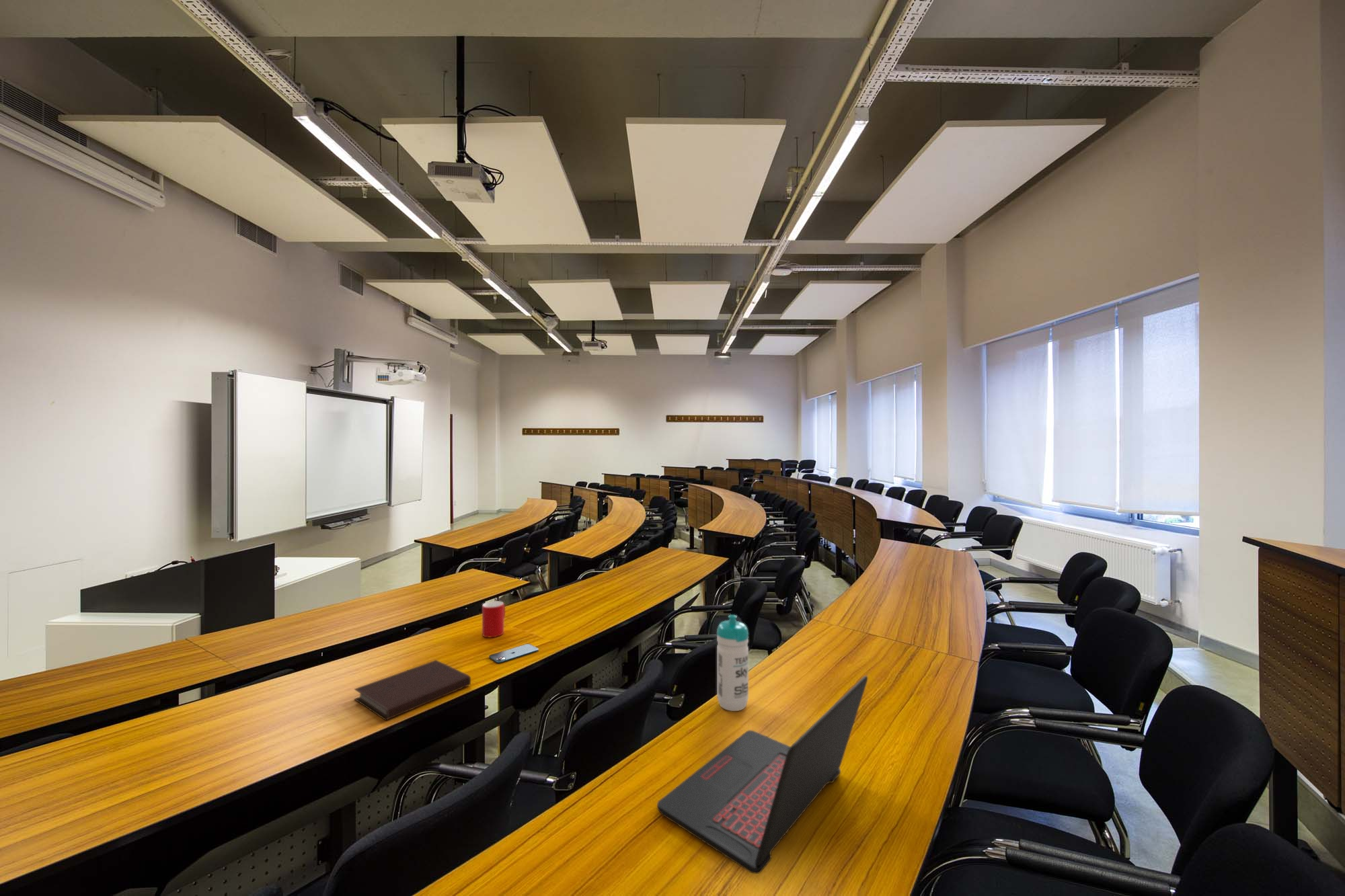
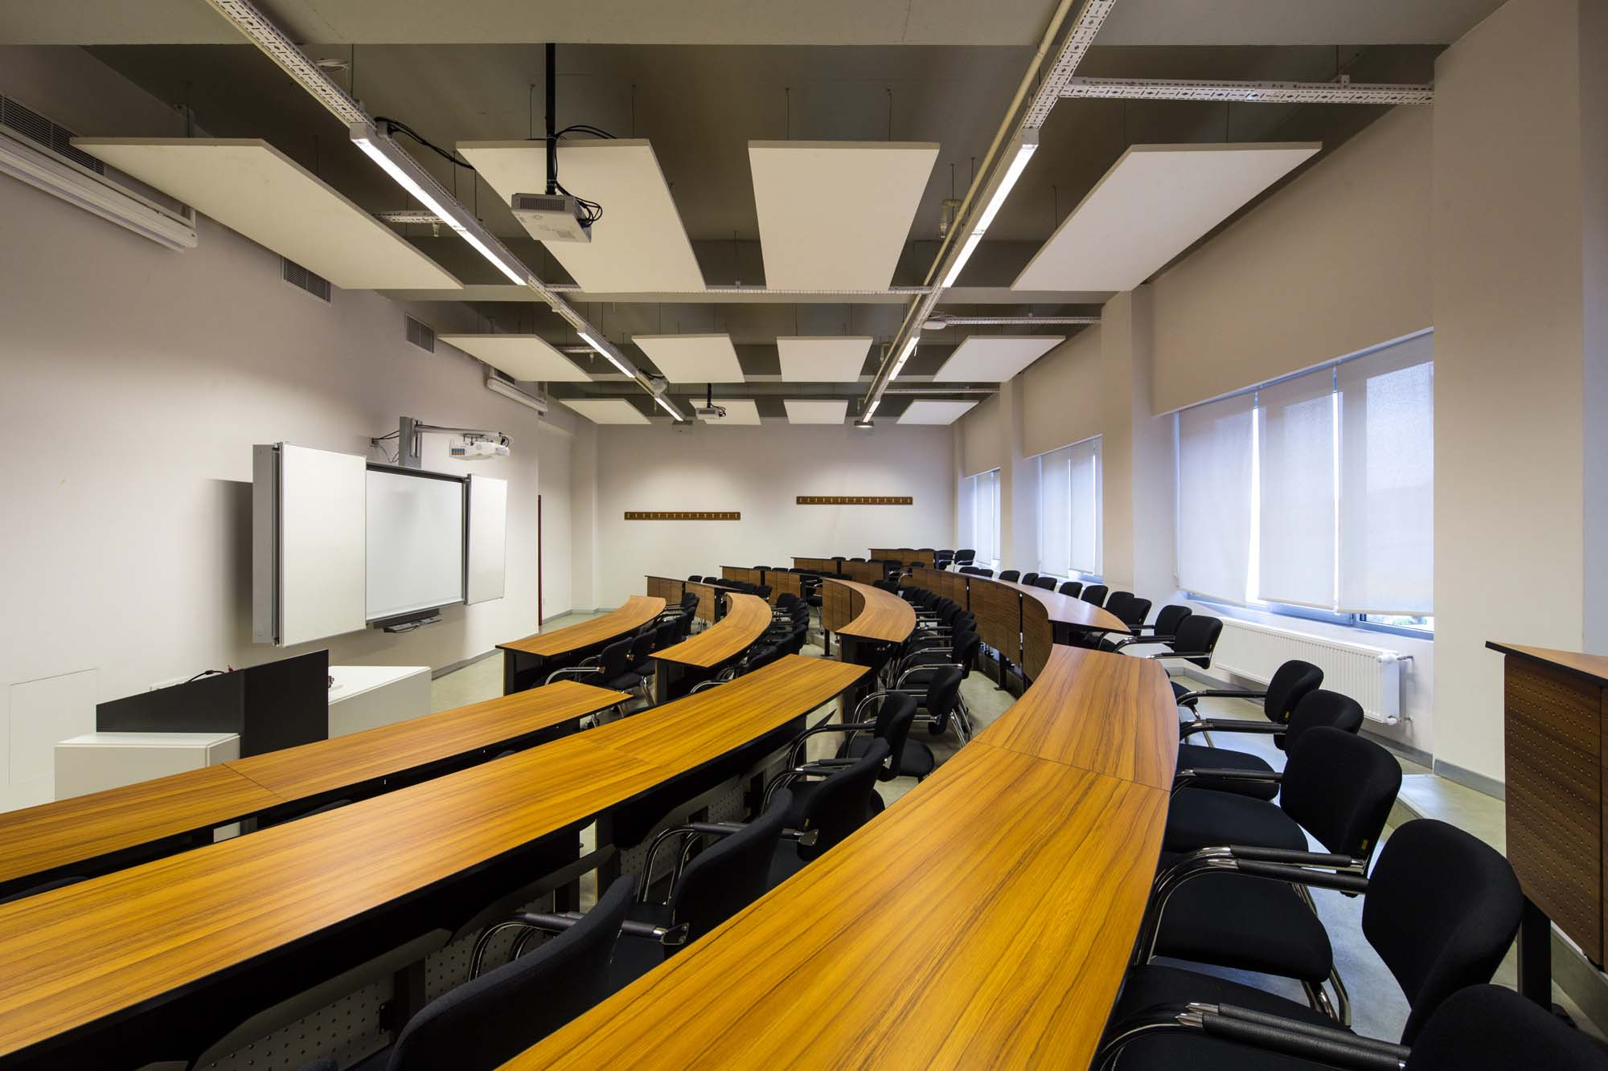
- laptop [656,675,868,874]
- smartphone [488,643,539,664]
- water bottle [716,614,749,712]
- cup [482,600,506,638]
- notebook [353,659,471,721]
